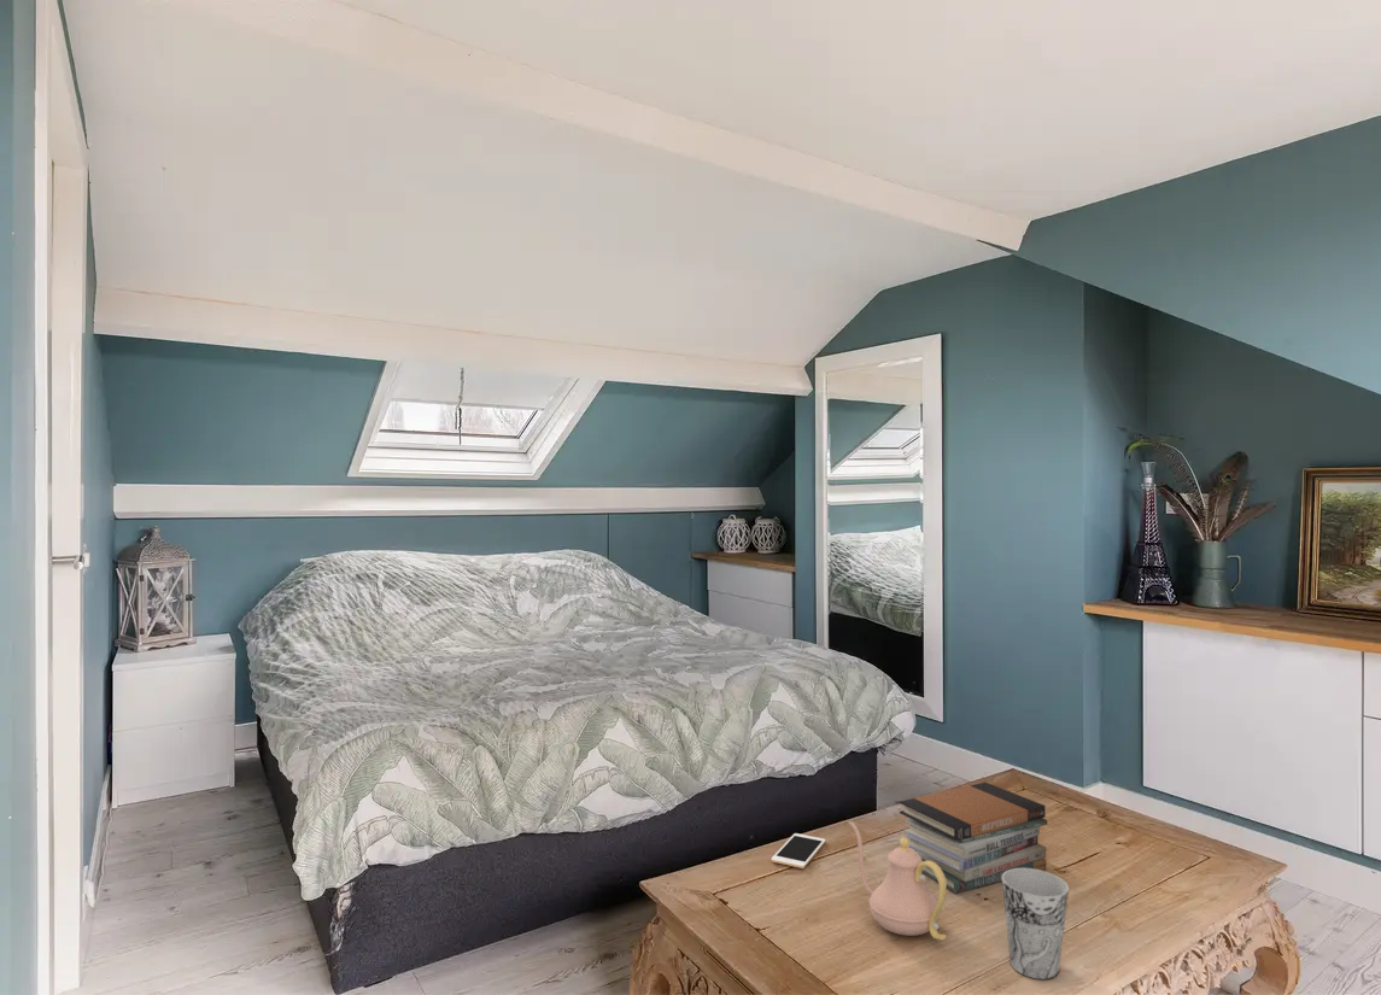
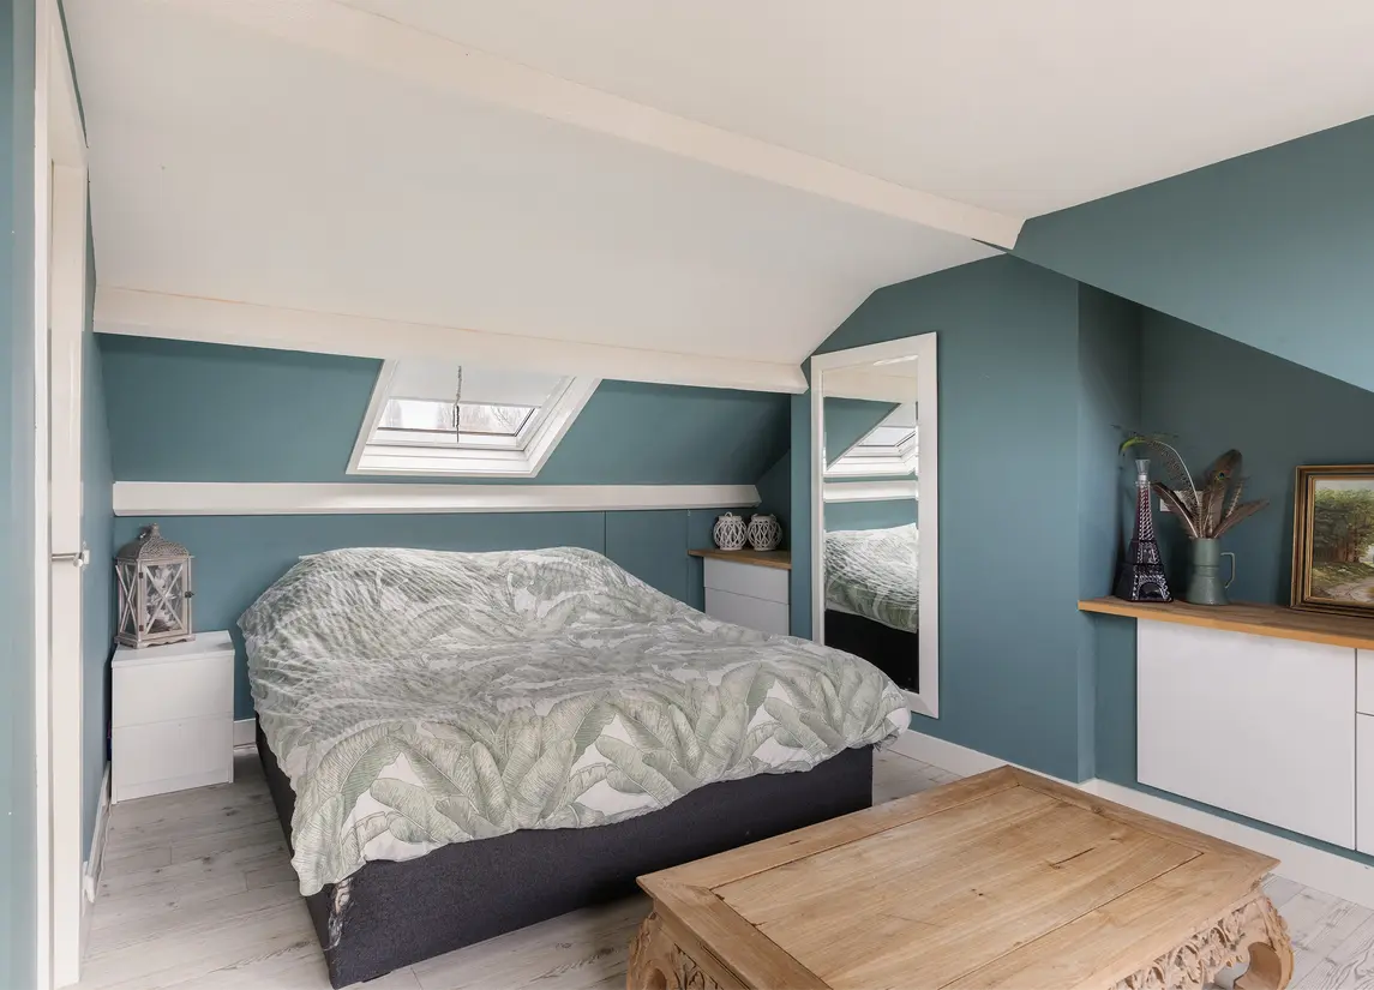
- cell phone [770,832,826,870]
- cup [1001,868,1070,981]
- book stack [899,782,1048,894]
- teapot [847,820,948,942]
